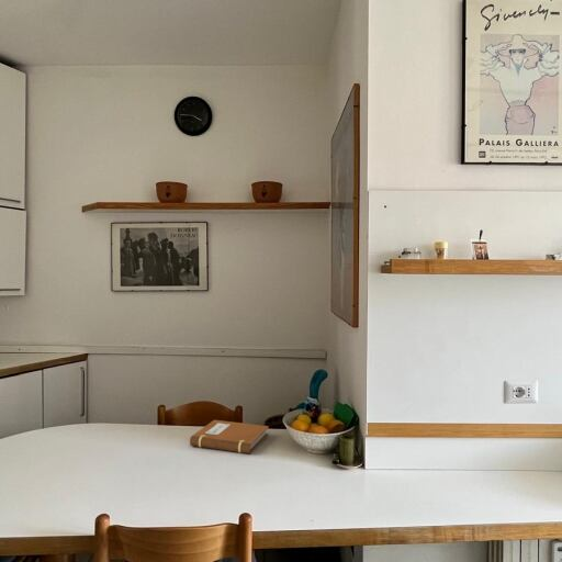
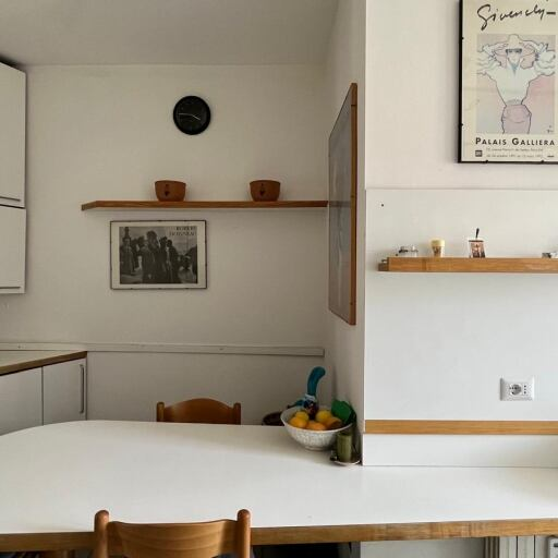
- notebook [189,419,270,454]
